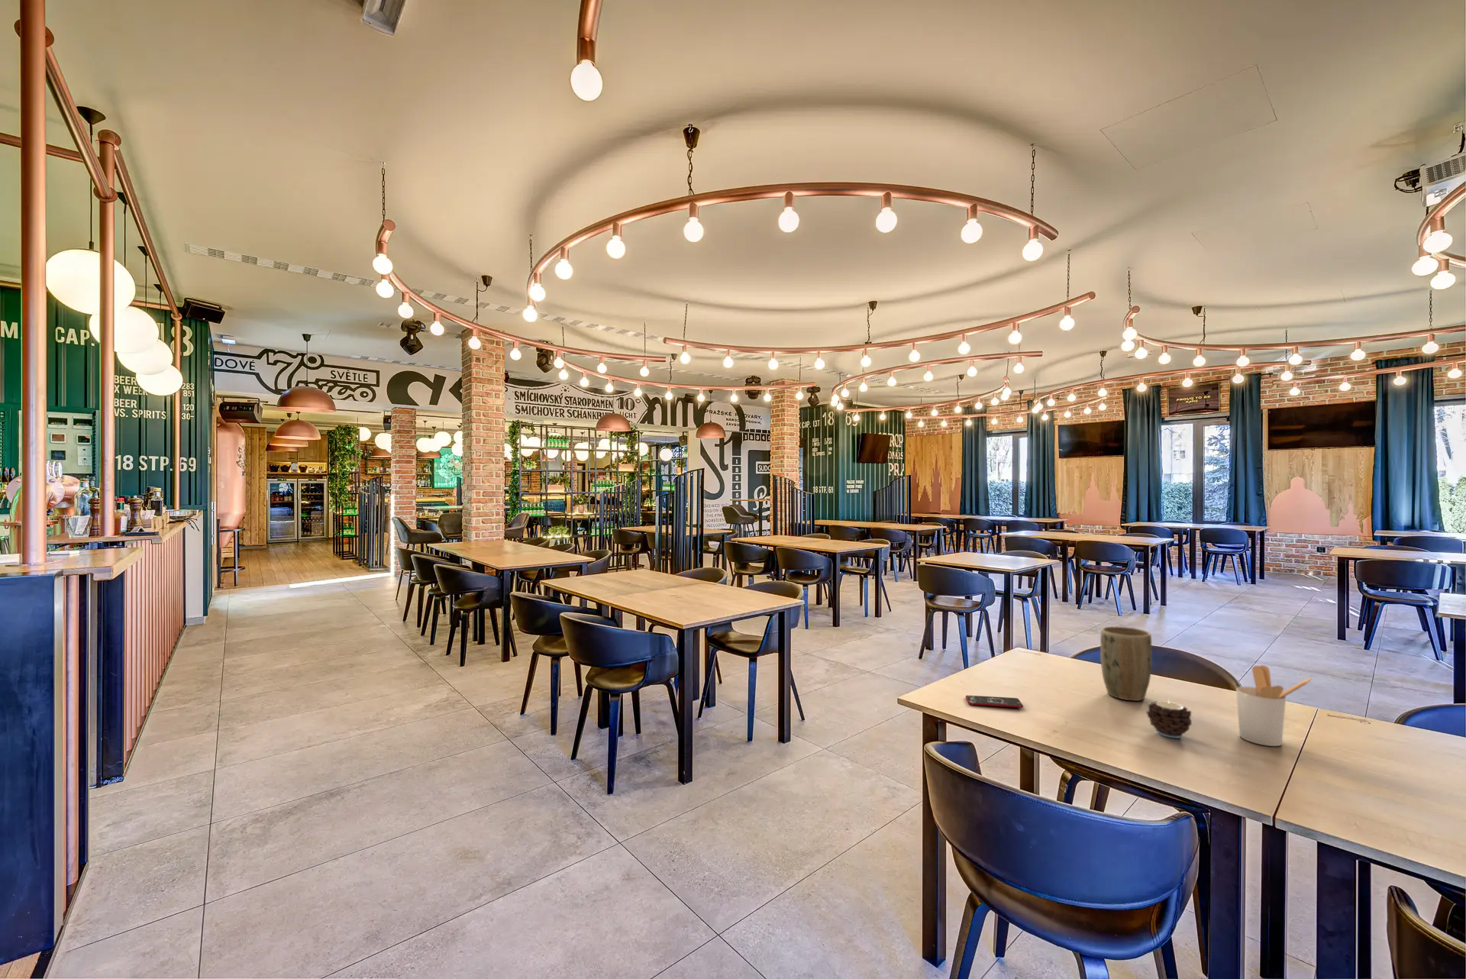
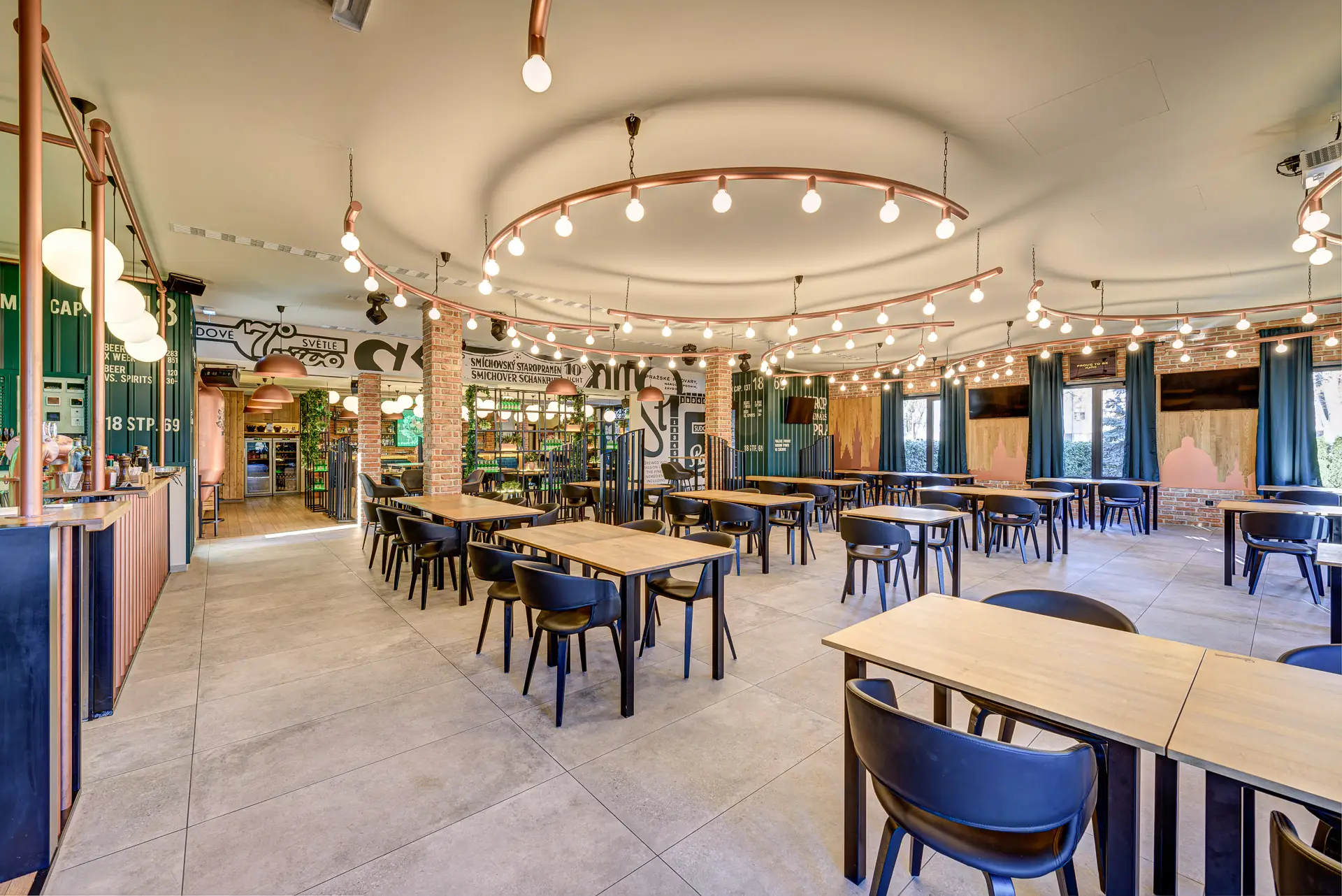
- candle [1145,698,1193,740]
- smartphone [965,695,1024,709]
- plant pot [1100,625,1152,701]
- utensil holder [1236,664,1313,747]
